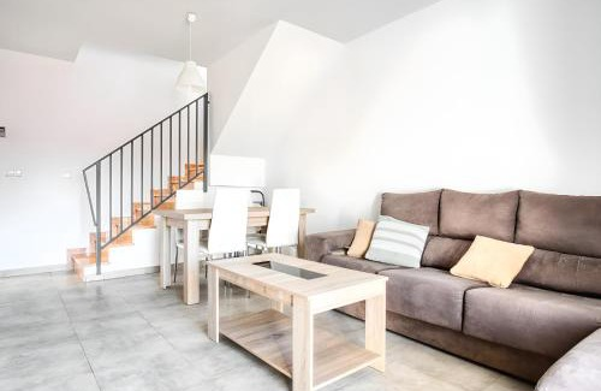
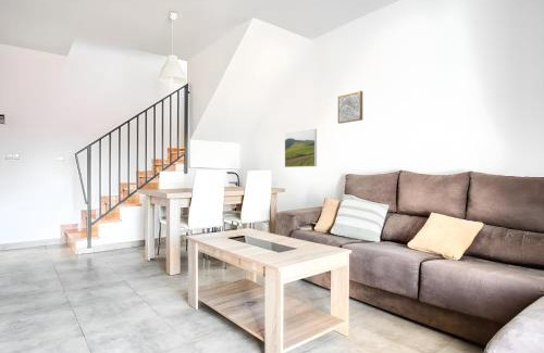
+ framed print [284,128,318,168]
+ wall art [337,90,363,125]
